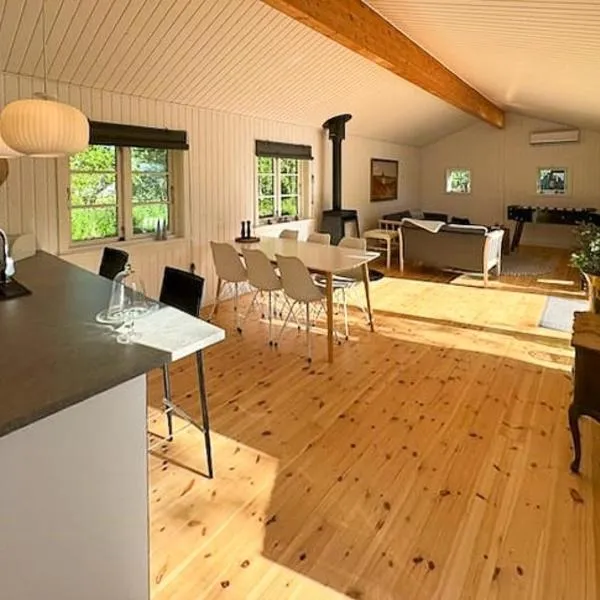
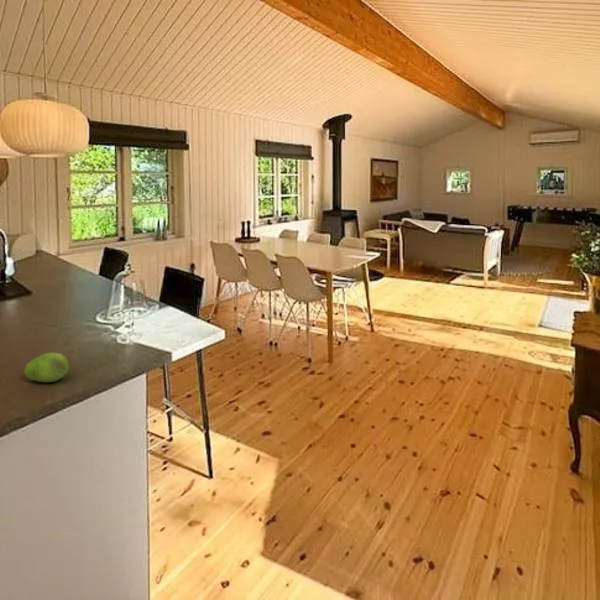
+ fruit [23,352,70,383]
